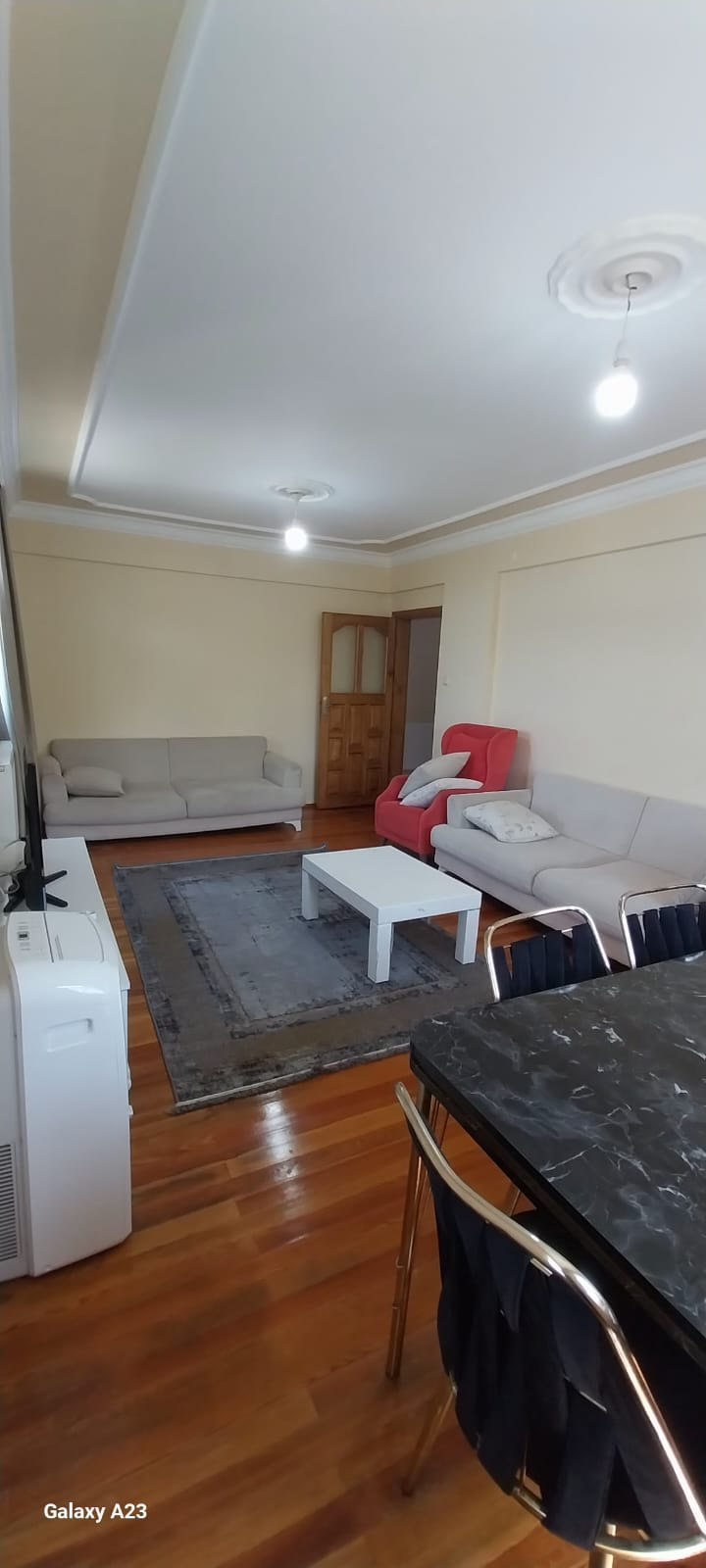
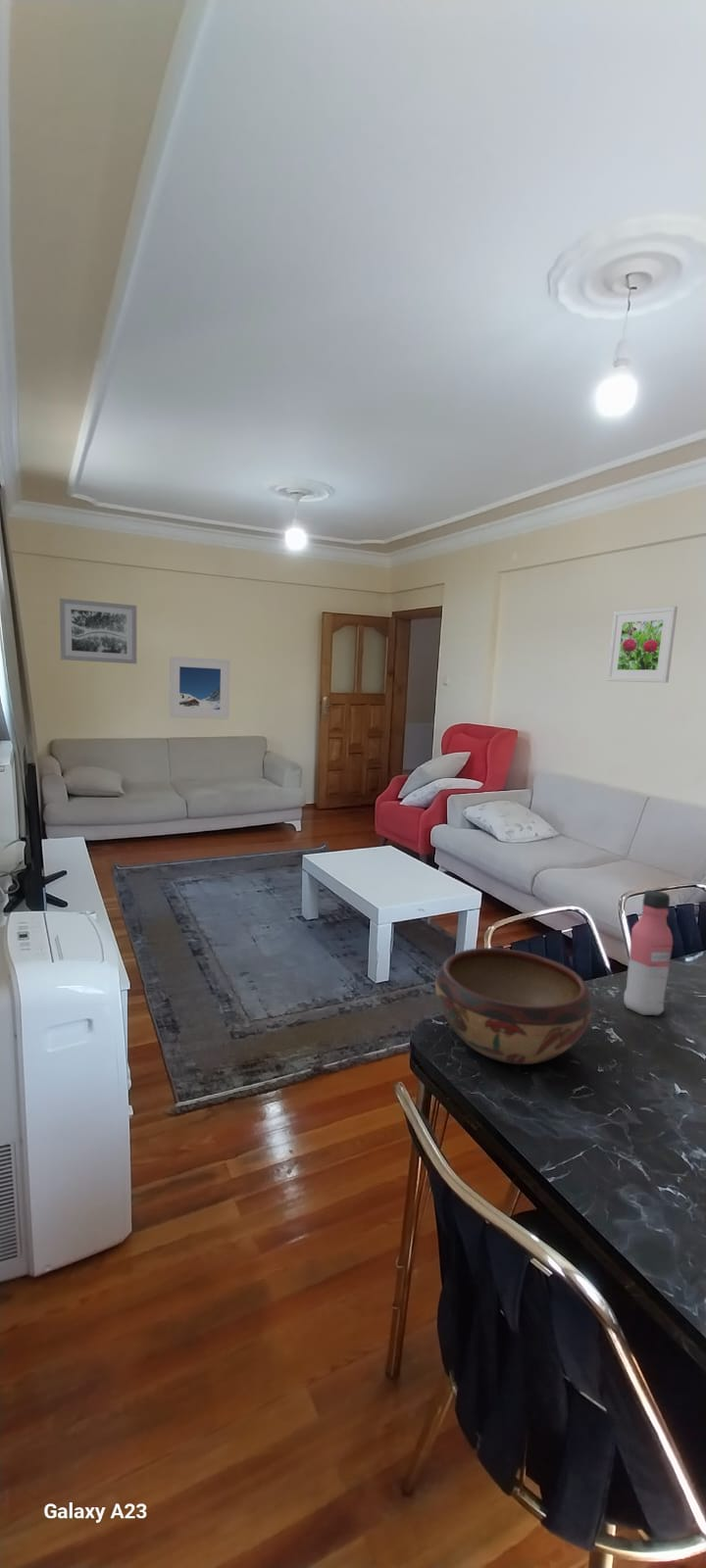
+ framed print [606,606,679,684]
+ water bottle [623,889,674,1016]
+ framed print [169,656,231,720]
+ wall art [59,598,137,664]
+ decorative bowl [434,947,594,1065]
